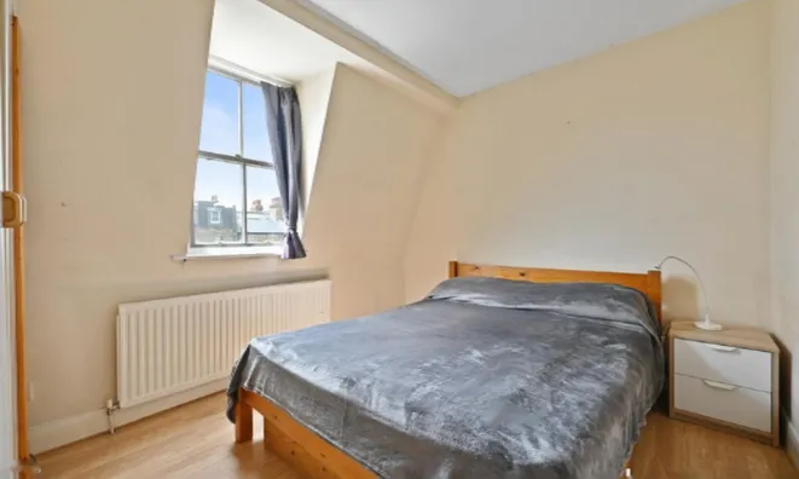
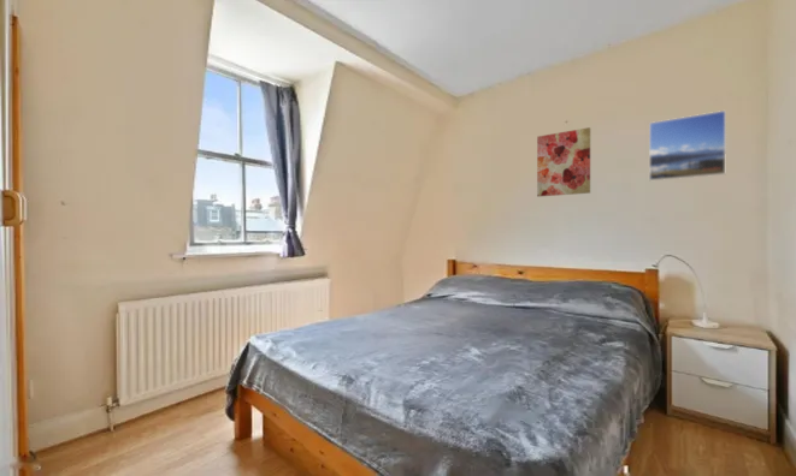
+ wall art [536,126,591,198]
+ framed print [648,109,727,182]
